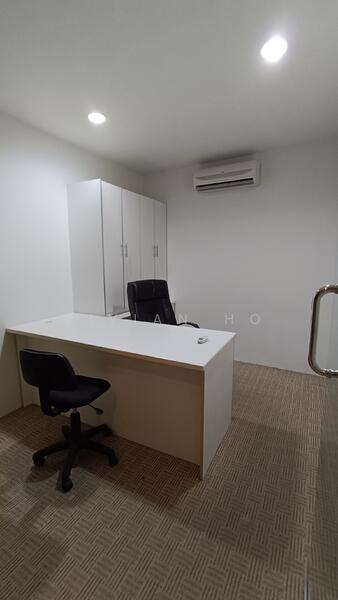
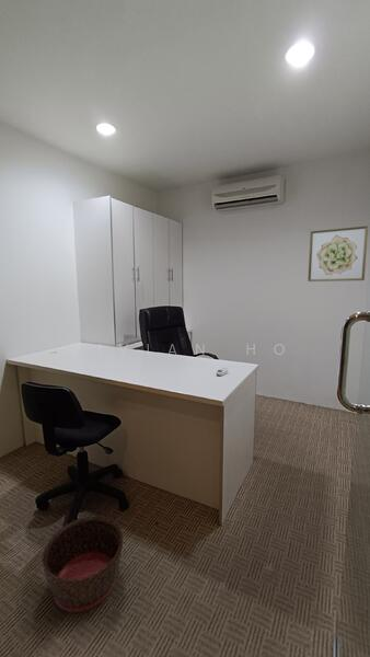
+ basket [41,515,125,613]
+ wall art [307,224,369,283]
